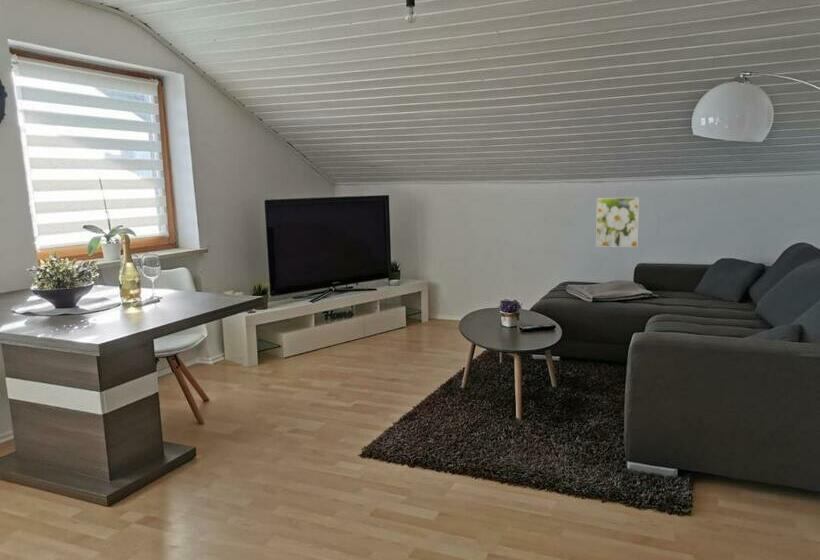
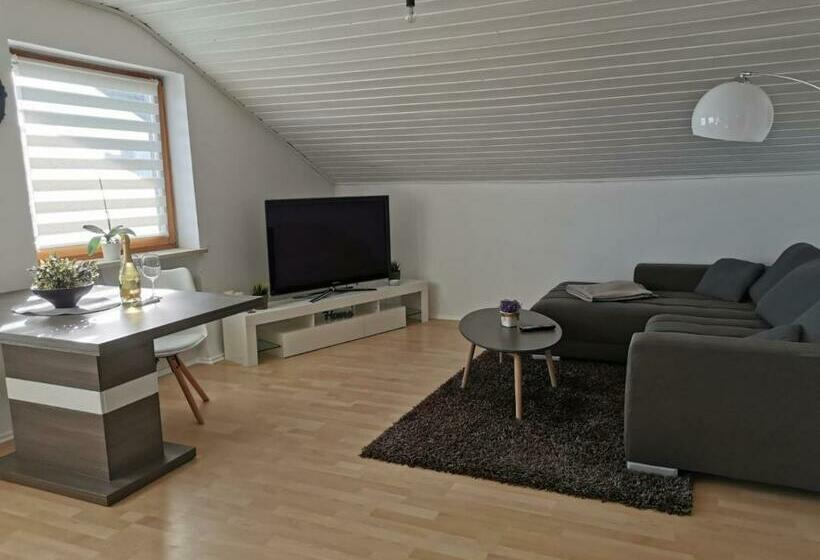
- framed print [595,197,640,248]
